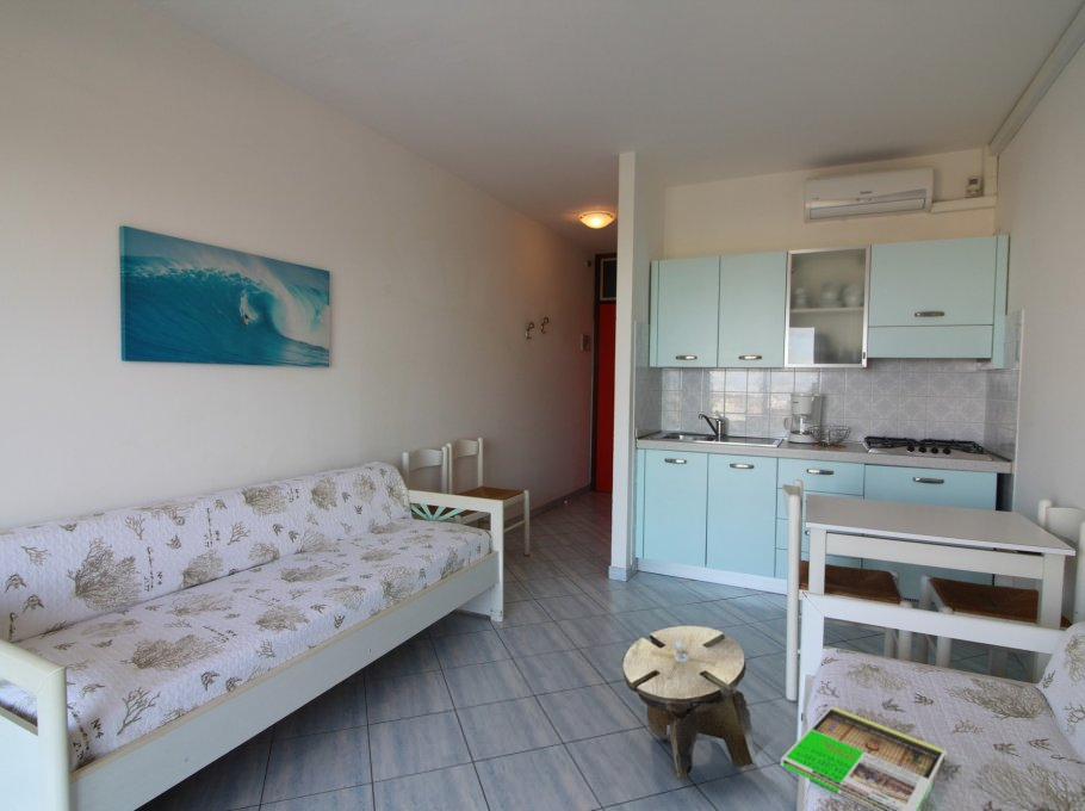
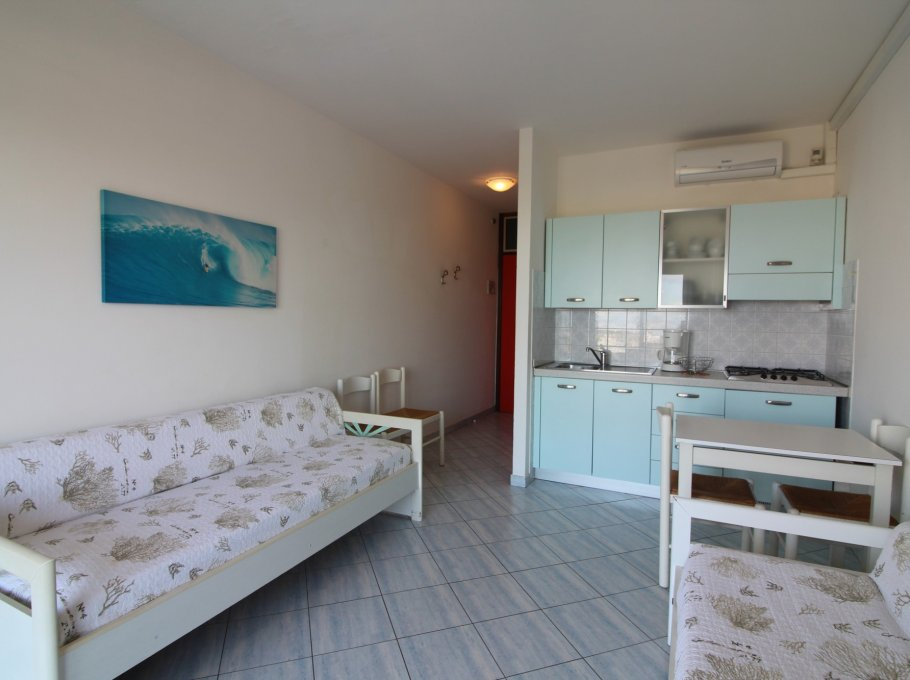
- magazine [780,705,948,811]
- stool [620,625,757,780]
